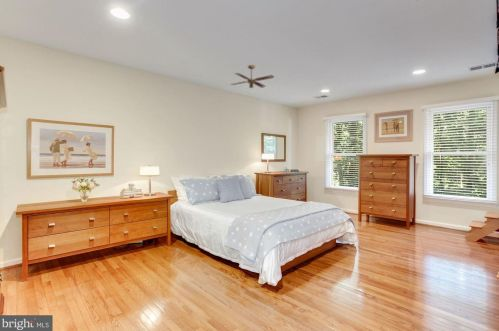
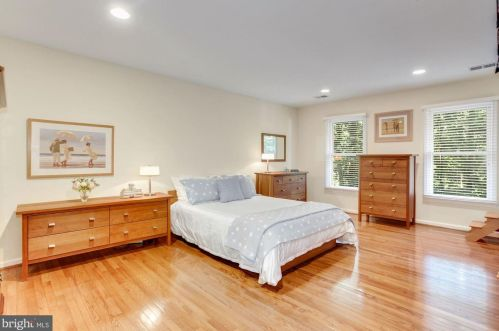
- ceiling fan [229,64,275,89]
